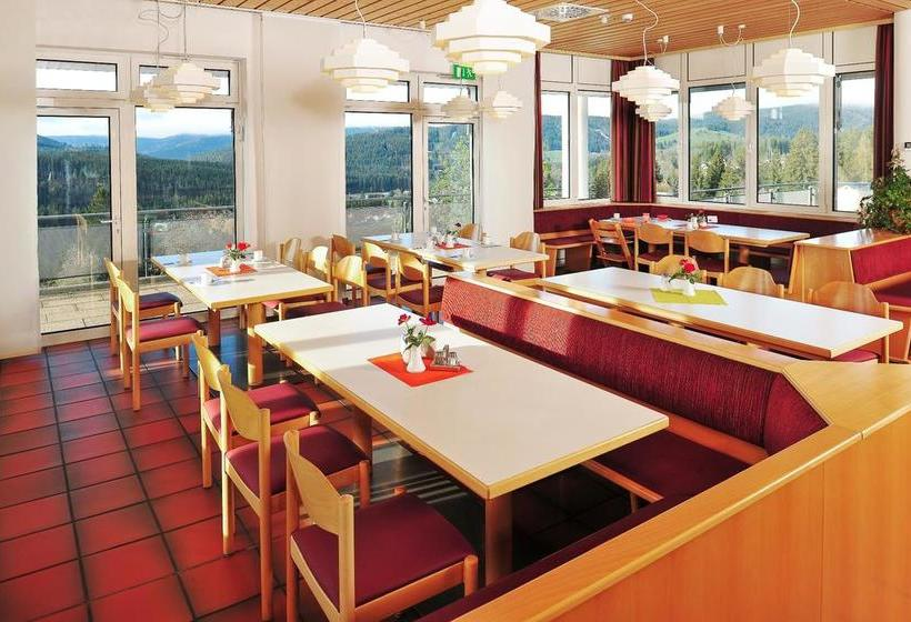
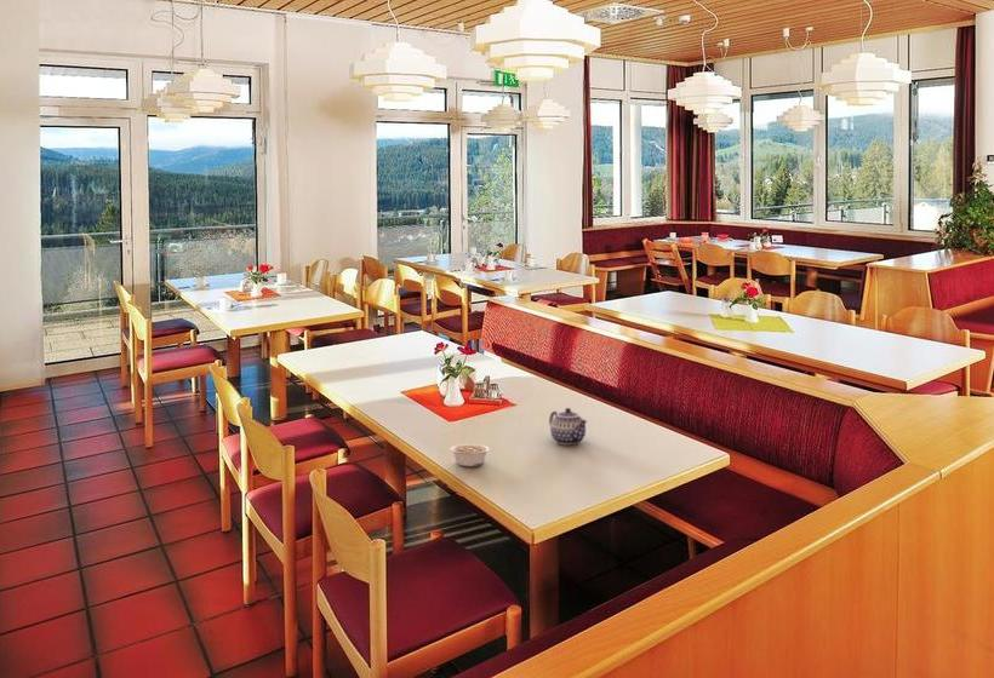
+ legume [449,443,491,467]
+ teapot [548,407,588,446]
